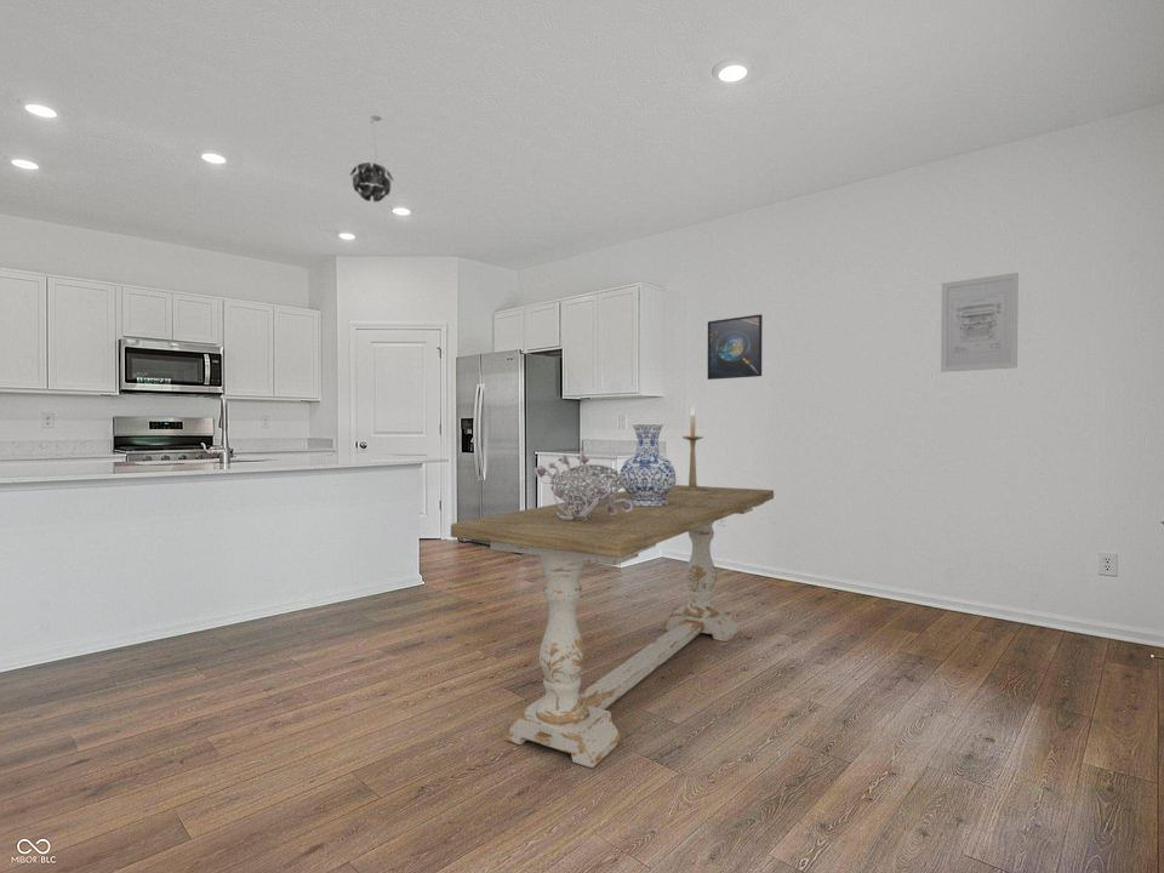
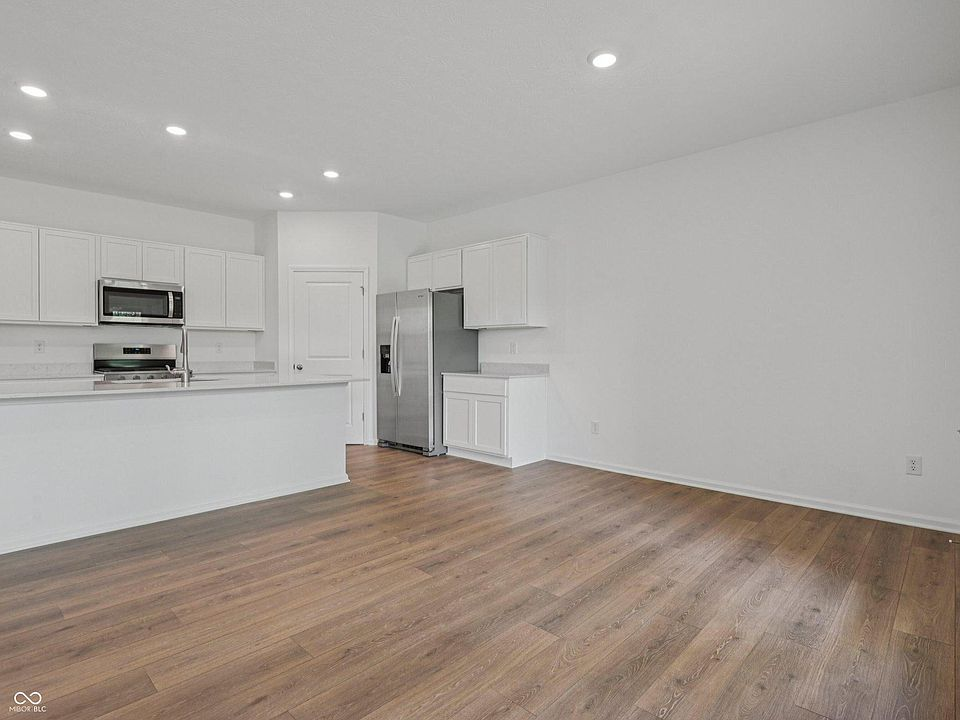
- decorative bowl [534,449,633,520]
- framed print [707,313,764,381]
- pendant light [349,115,394,204]
- wall art [940,272,1020,373]
- candlestick [673,405,713,495]
- dining table [450,484,775,769]
- vase [618,423,678,506]
